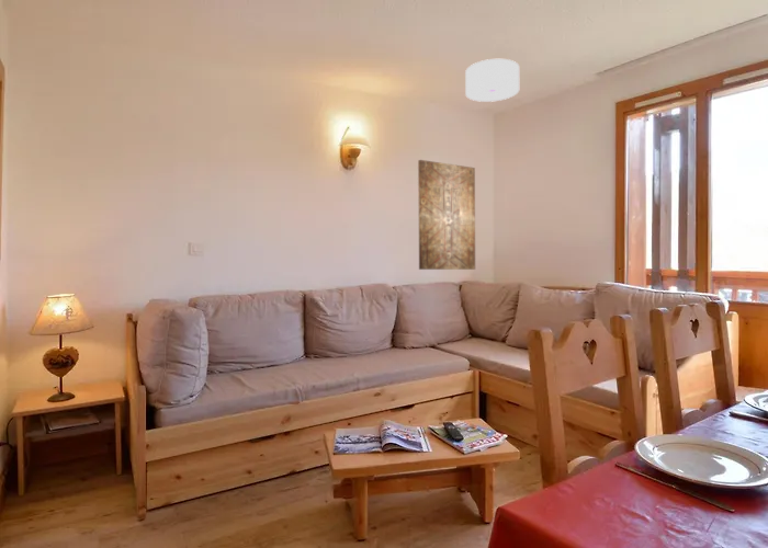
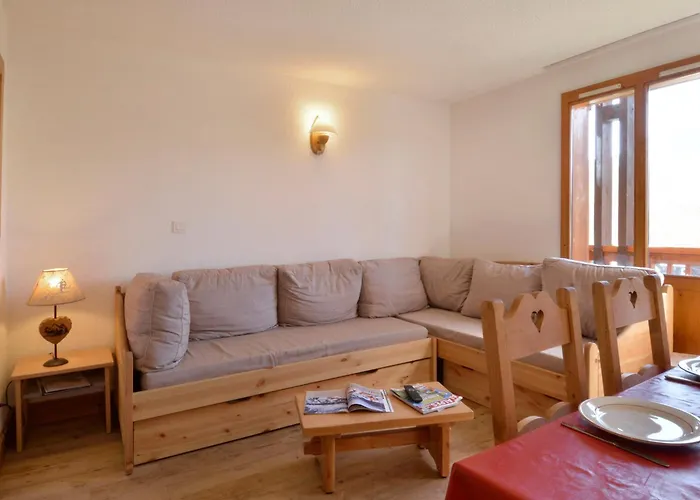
- ceiling light [464,58,520,103]
- wall art [417,159,476,271]
